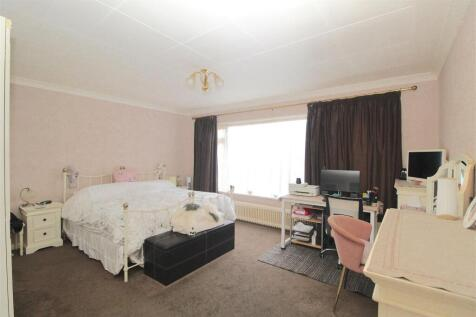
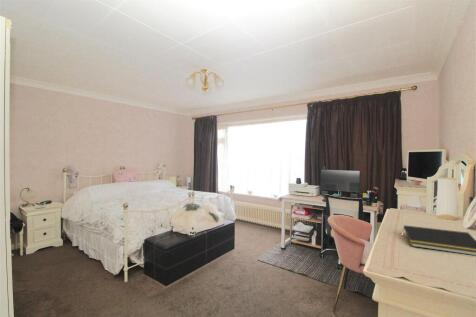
+ notepad [402,224,476,256]
